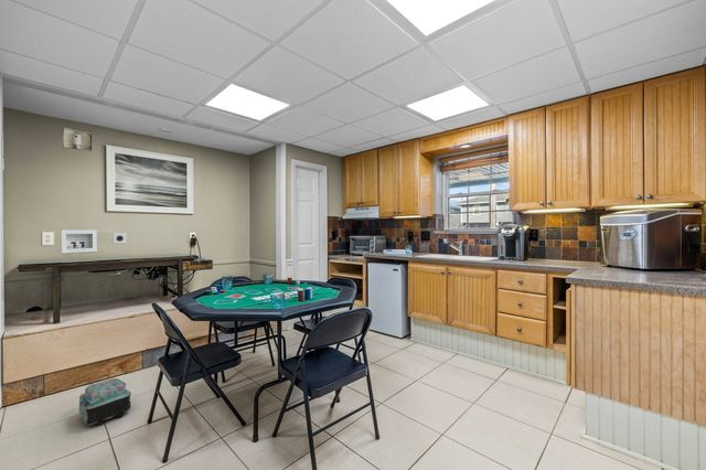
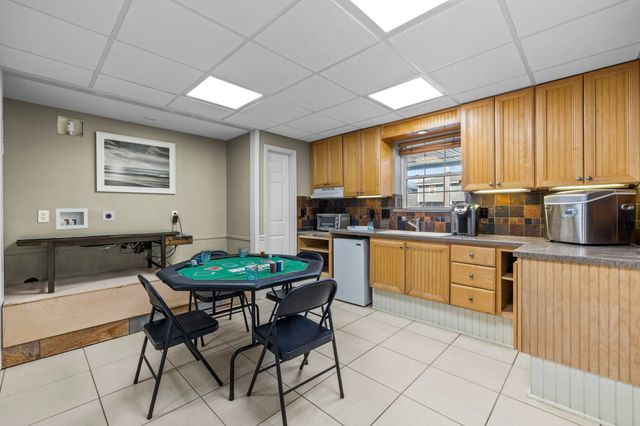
- backpack [78,377,132,426]
